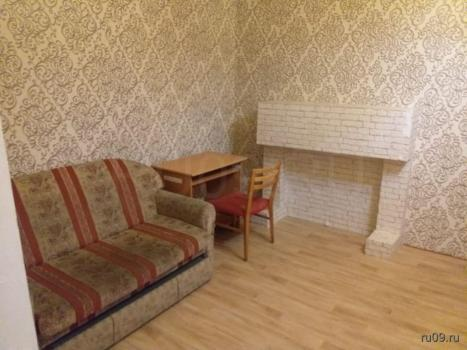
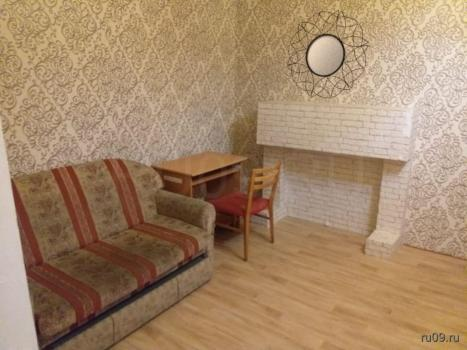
+ home mirror [286,9,369,99]
